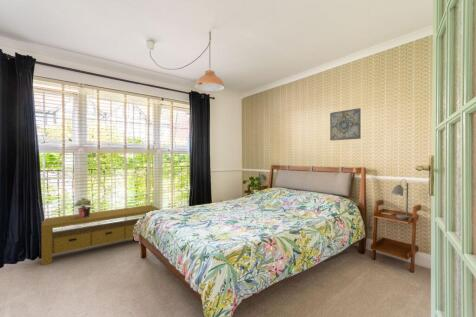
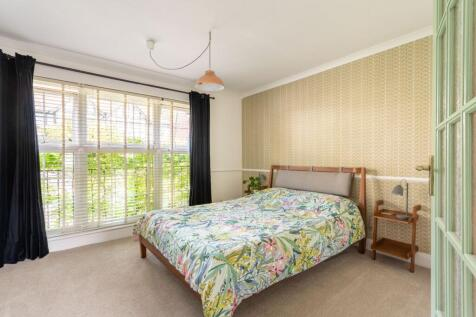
- potted plant [73,197,93,218]
- wall art [329,107,362,142]
- bench [40,204,161,266]
